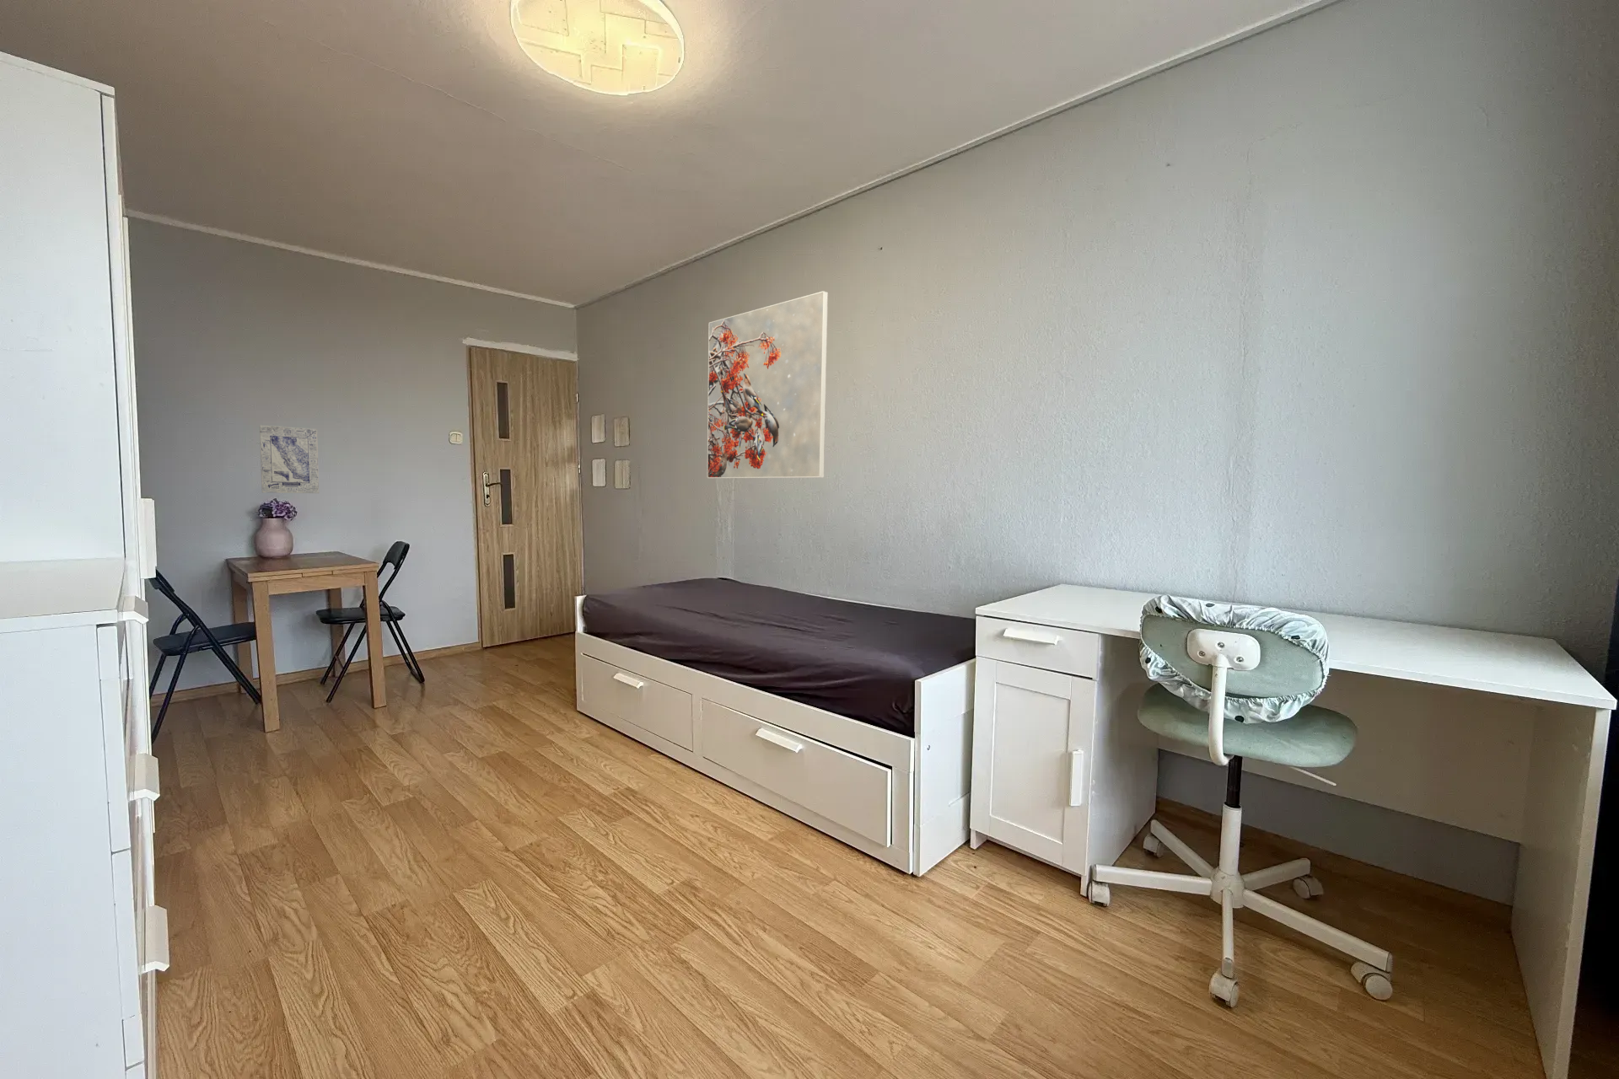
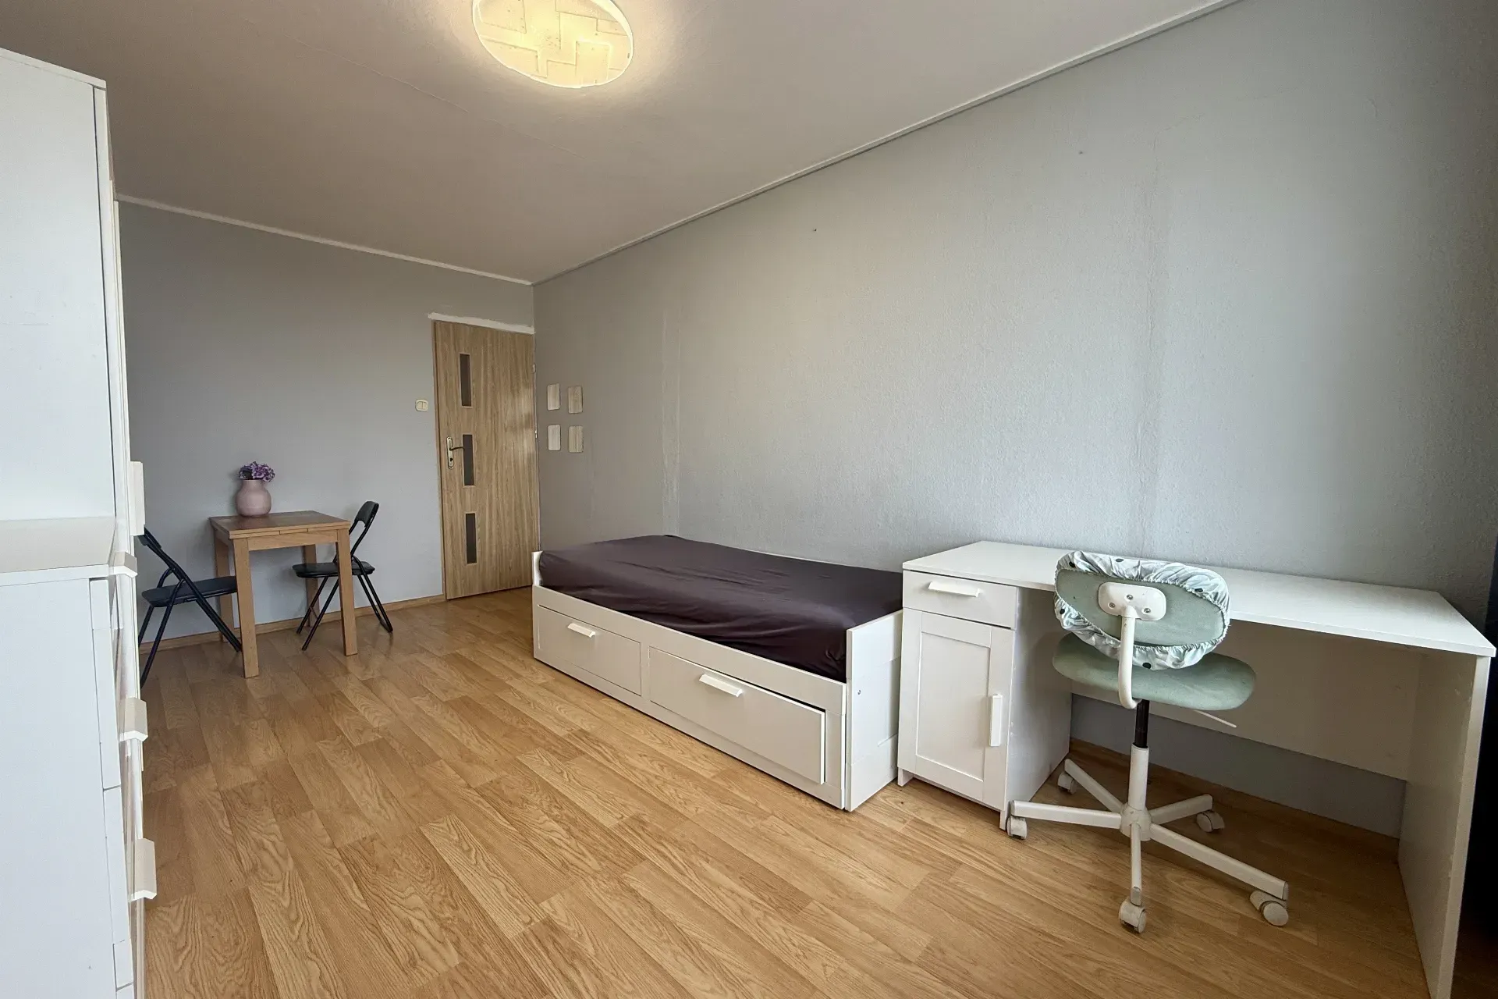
- wall art [259,424,319,494]
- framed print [707,290,829,479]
